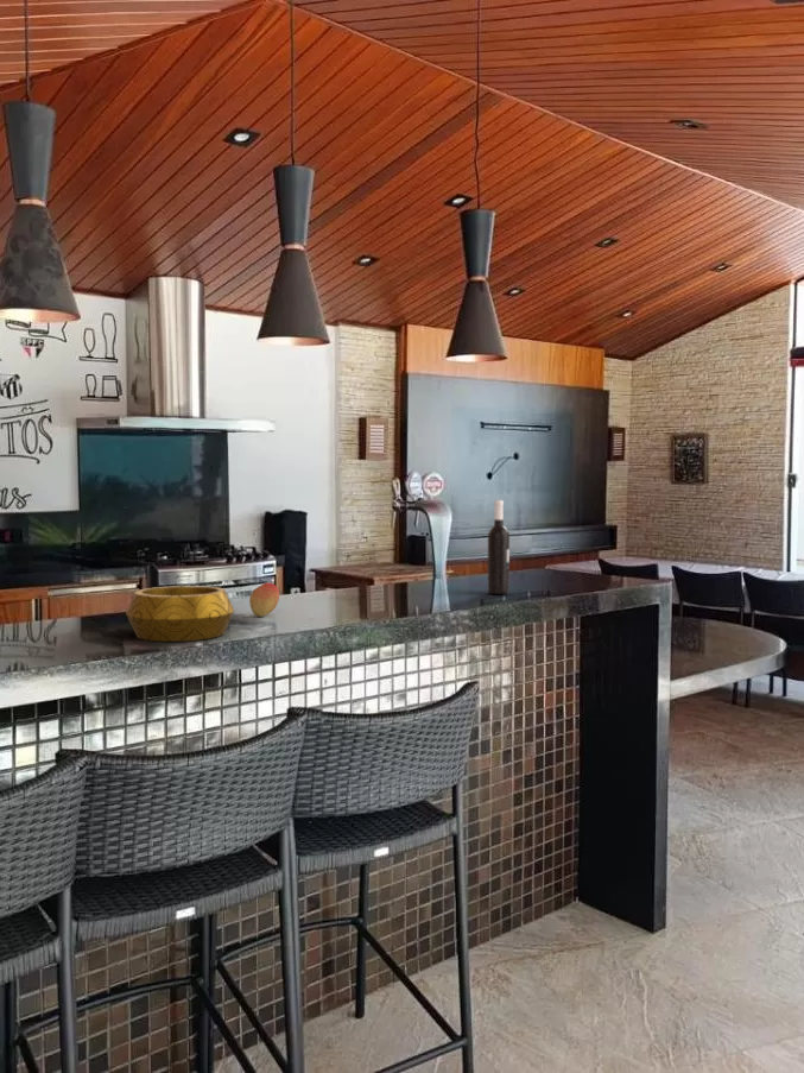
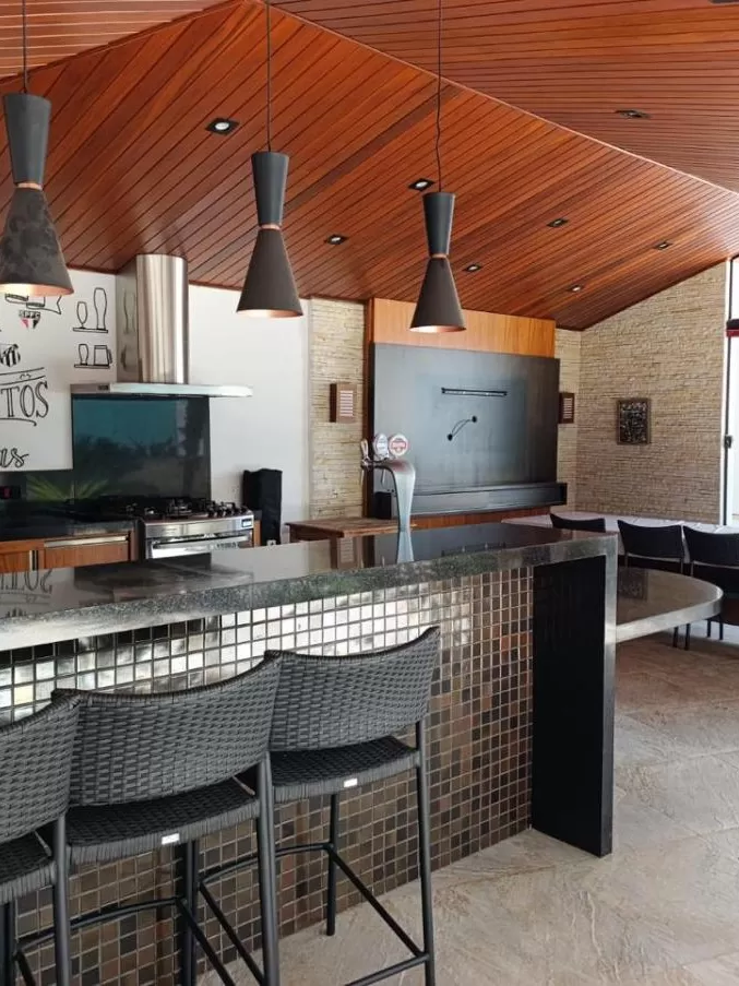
- wine bottle [487,499,511,595]
- decorative bowl [125,585,235,643]
- fruit [248,581,280,618]
